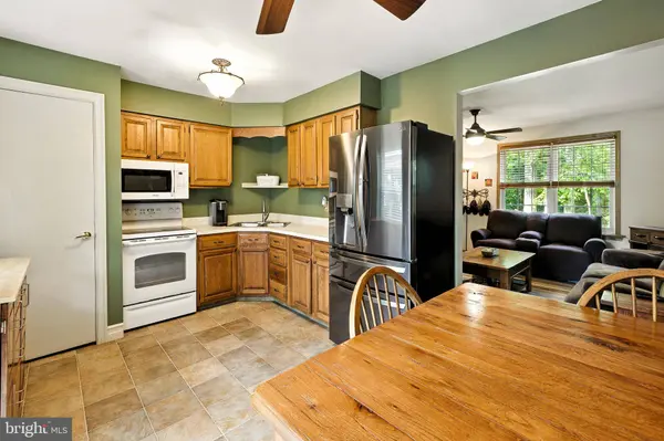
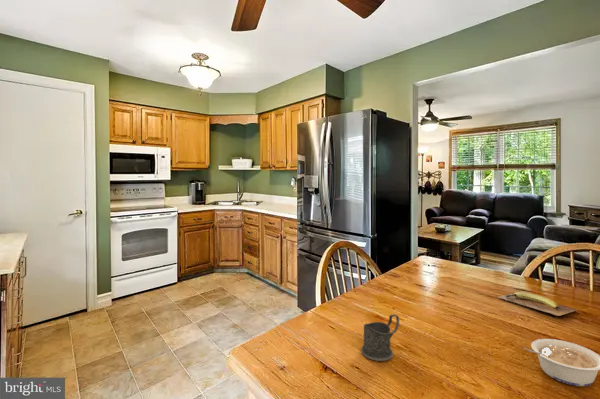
+ legume [524,338,600,387]
+ banana [498,291,577,317]
+ mug [360,313,400,362]
